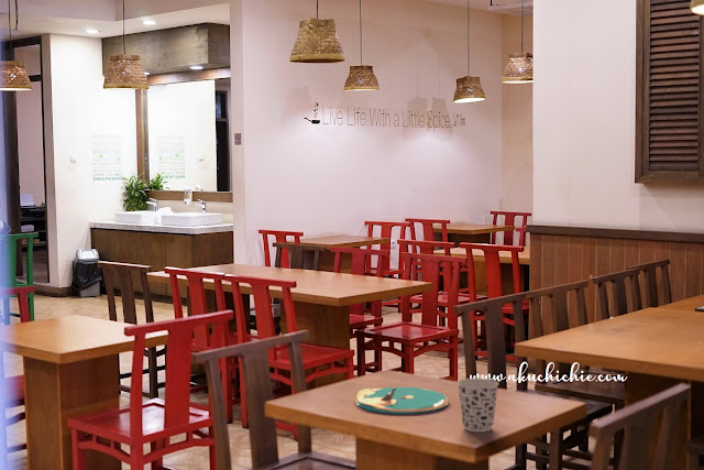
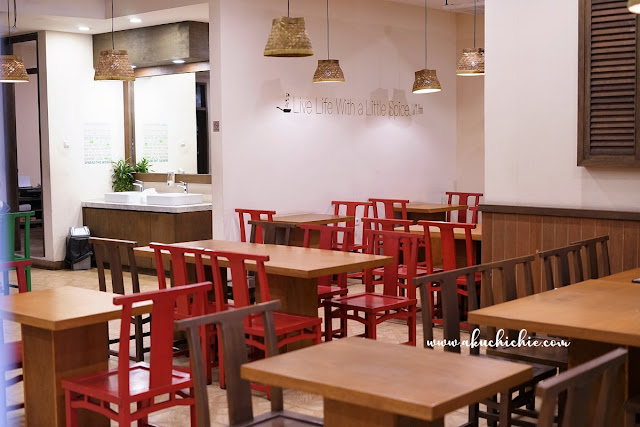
- cup [457,378,499,434]
- plate [355,386,450,415]
